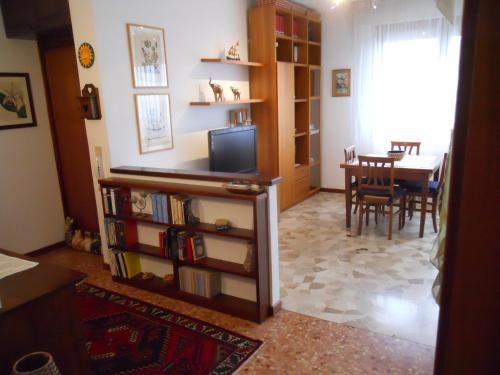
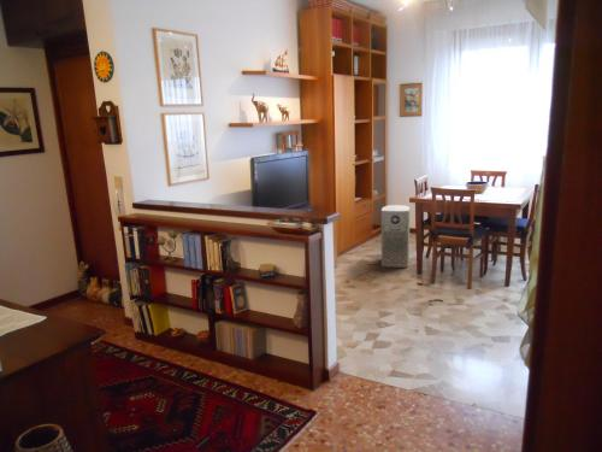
+ air purifier [380,204,411,269]
